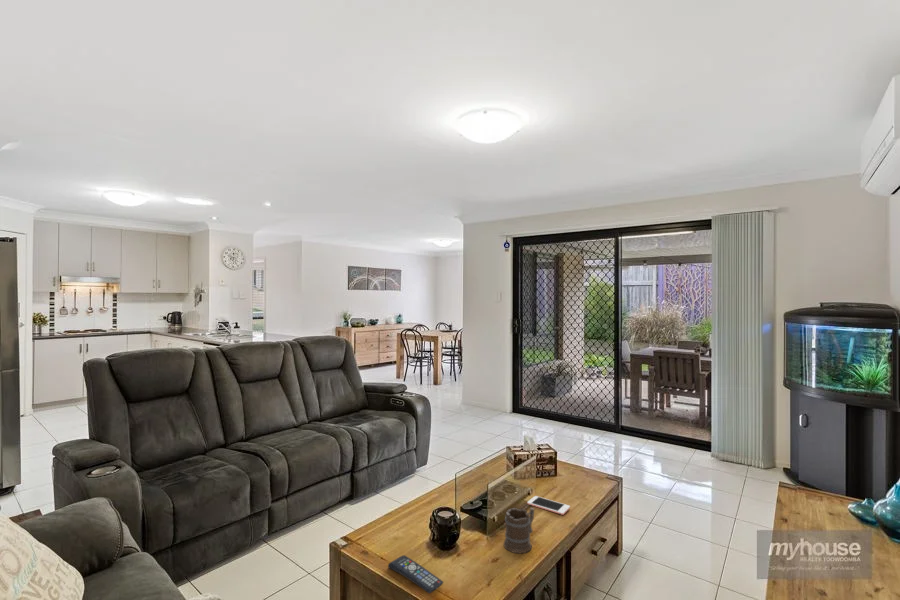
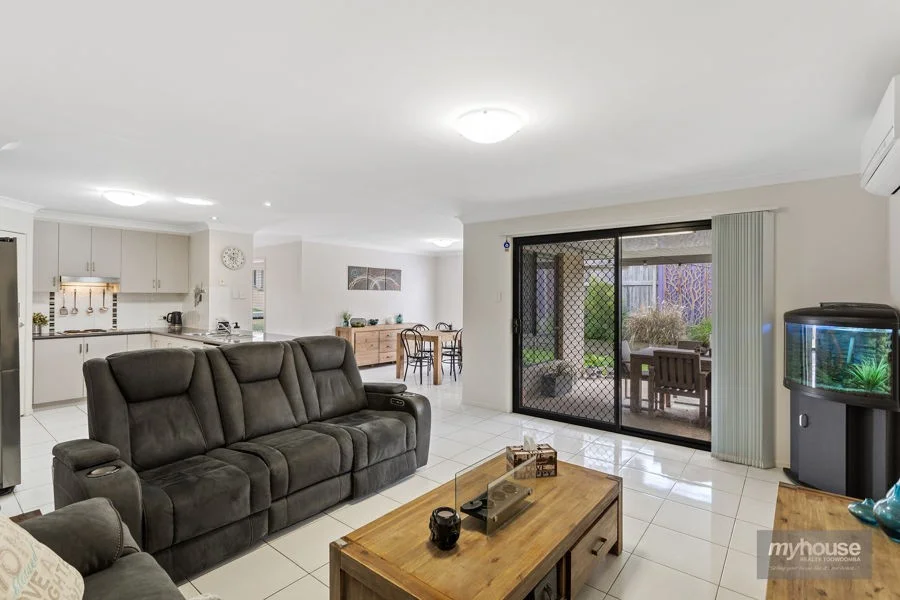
- mug [502,507,535,554]
- cell phone [526,495,571,516]
- remote control [387,554,444,594]
